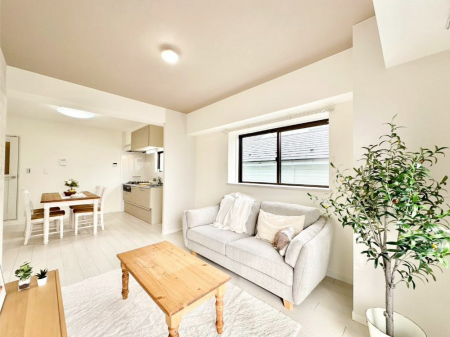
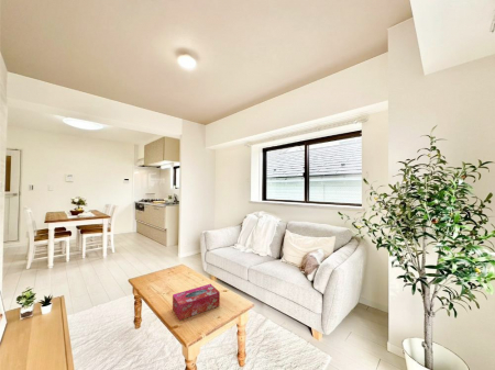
+ tissue box [172,283,221,322]
